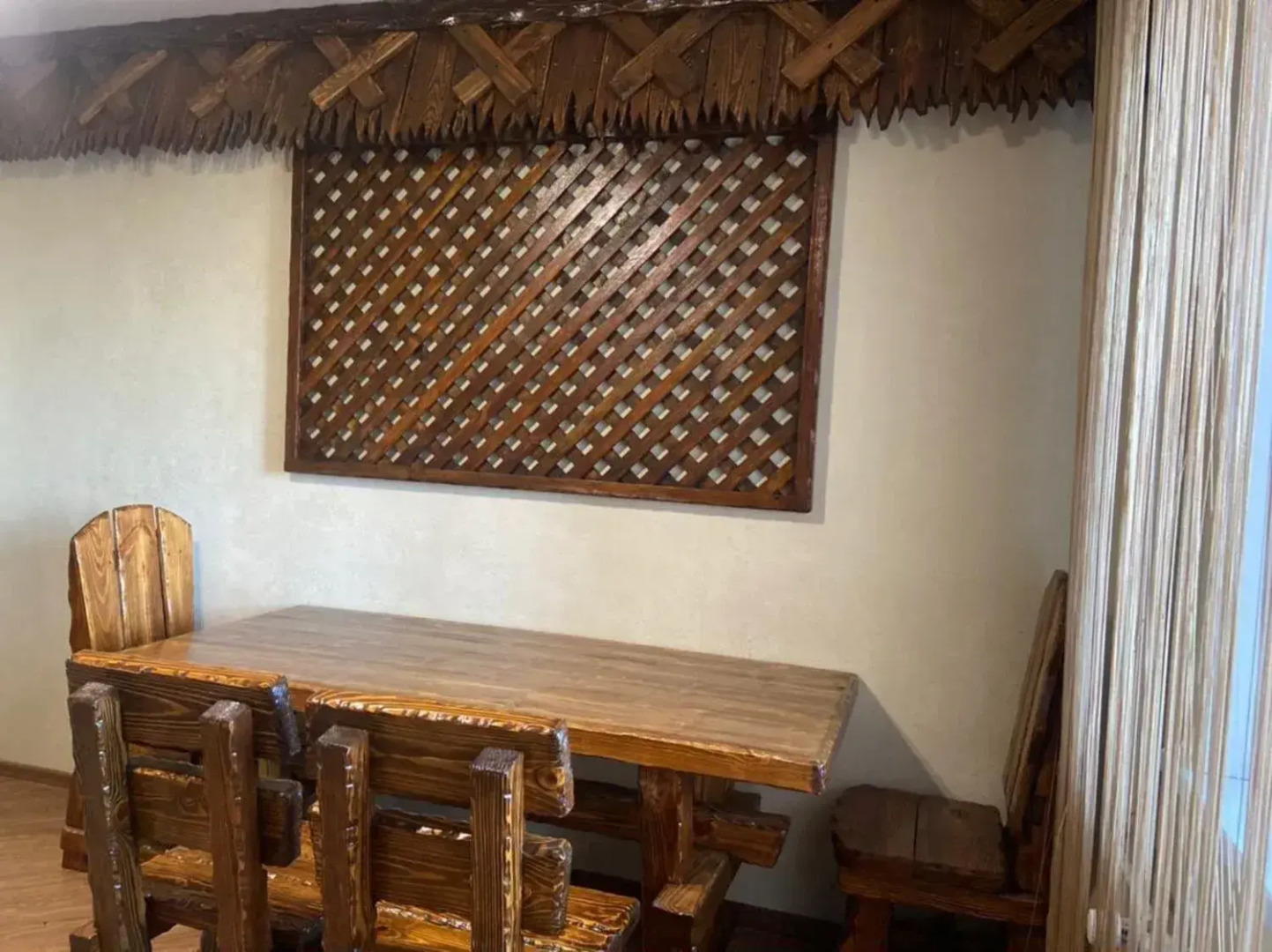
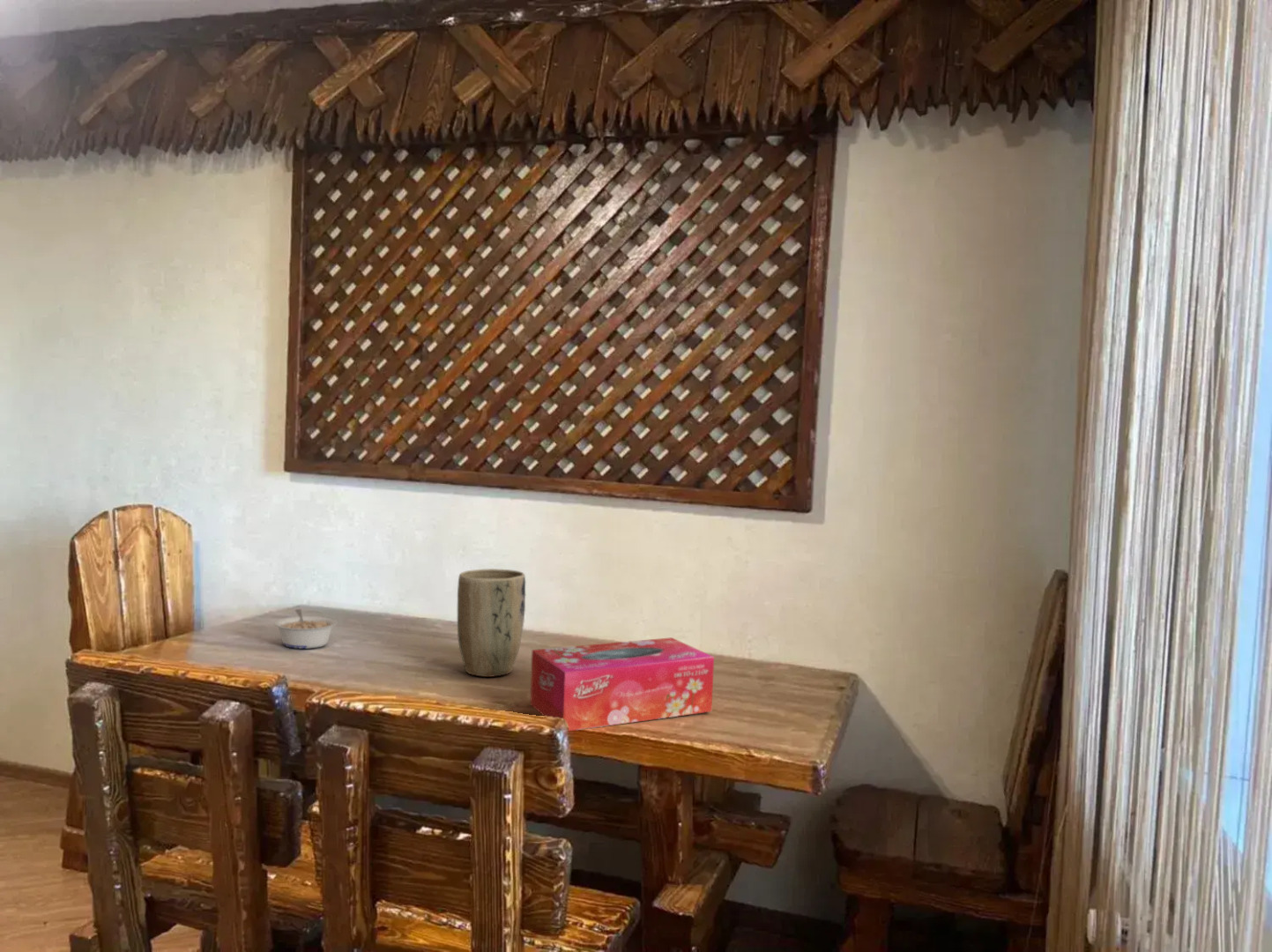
+ tissue box [530,636,715,732]
+ plant pot [457,568,526,678]
+ legume [273,608,338,650]
